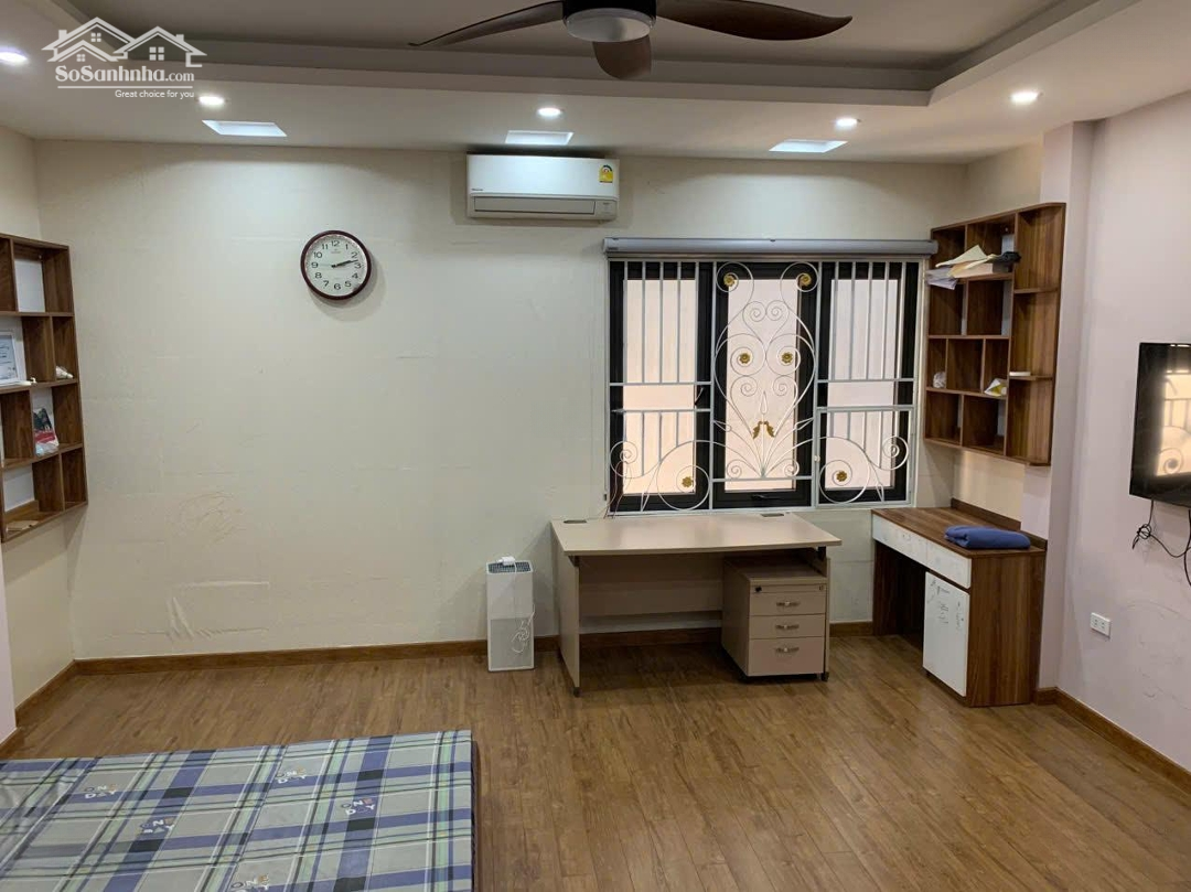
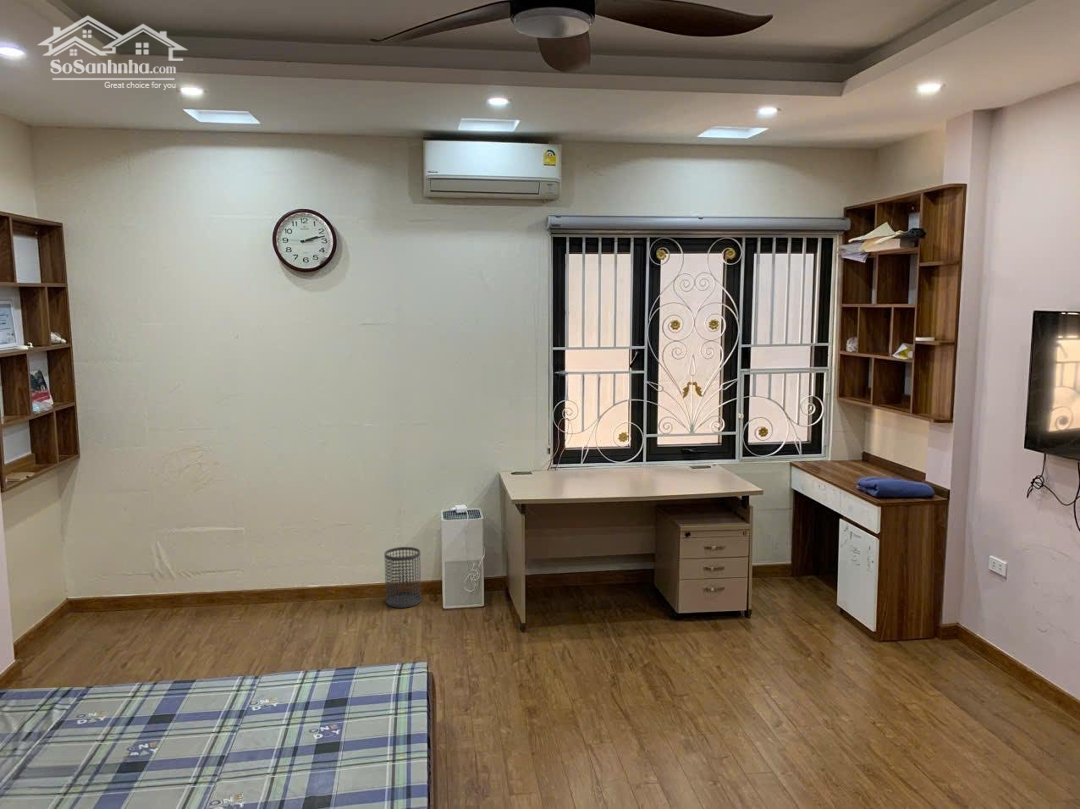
+ wastebasket [384,546,422,609]
